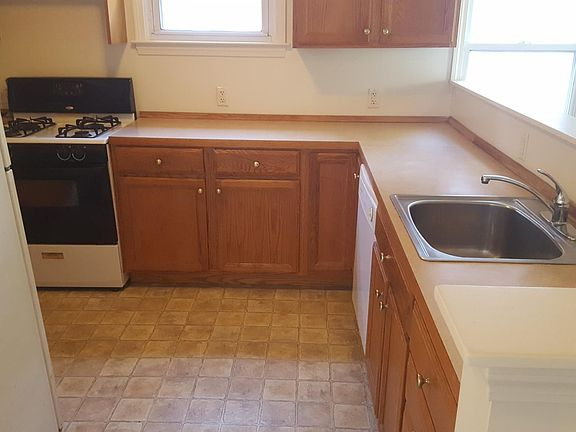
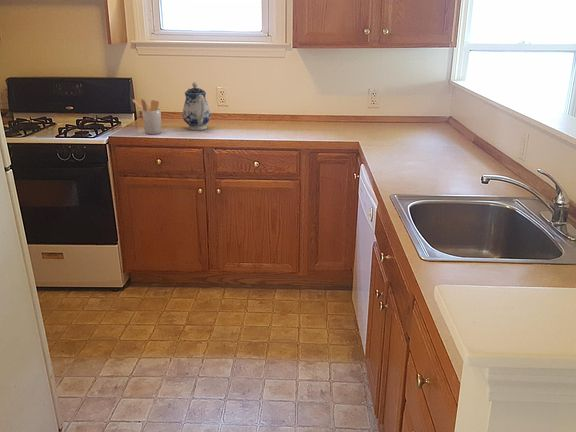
+ utensil holder [132,97,162,135]
+ teapot [182,81,212,131]
